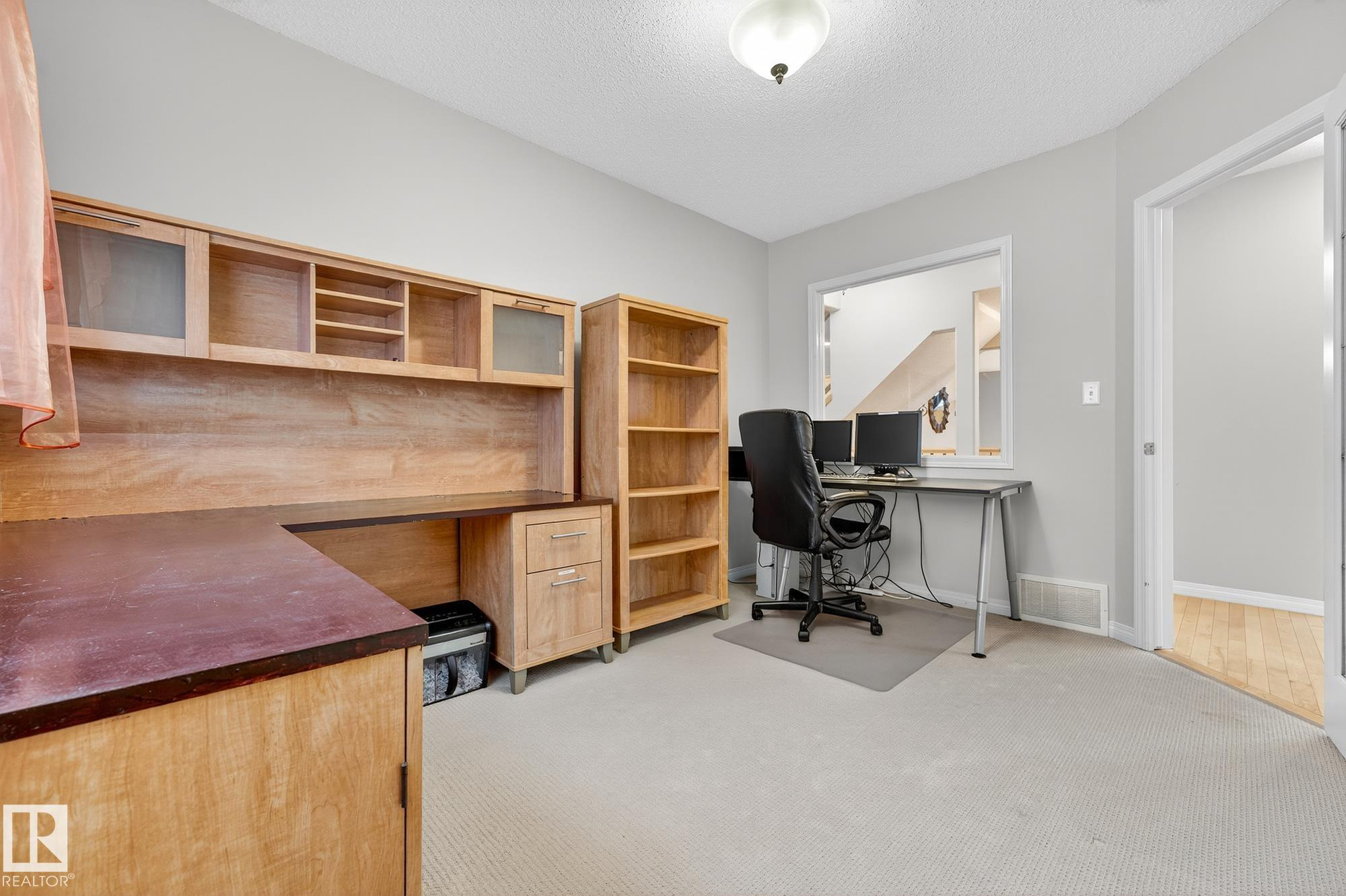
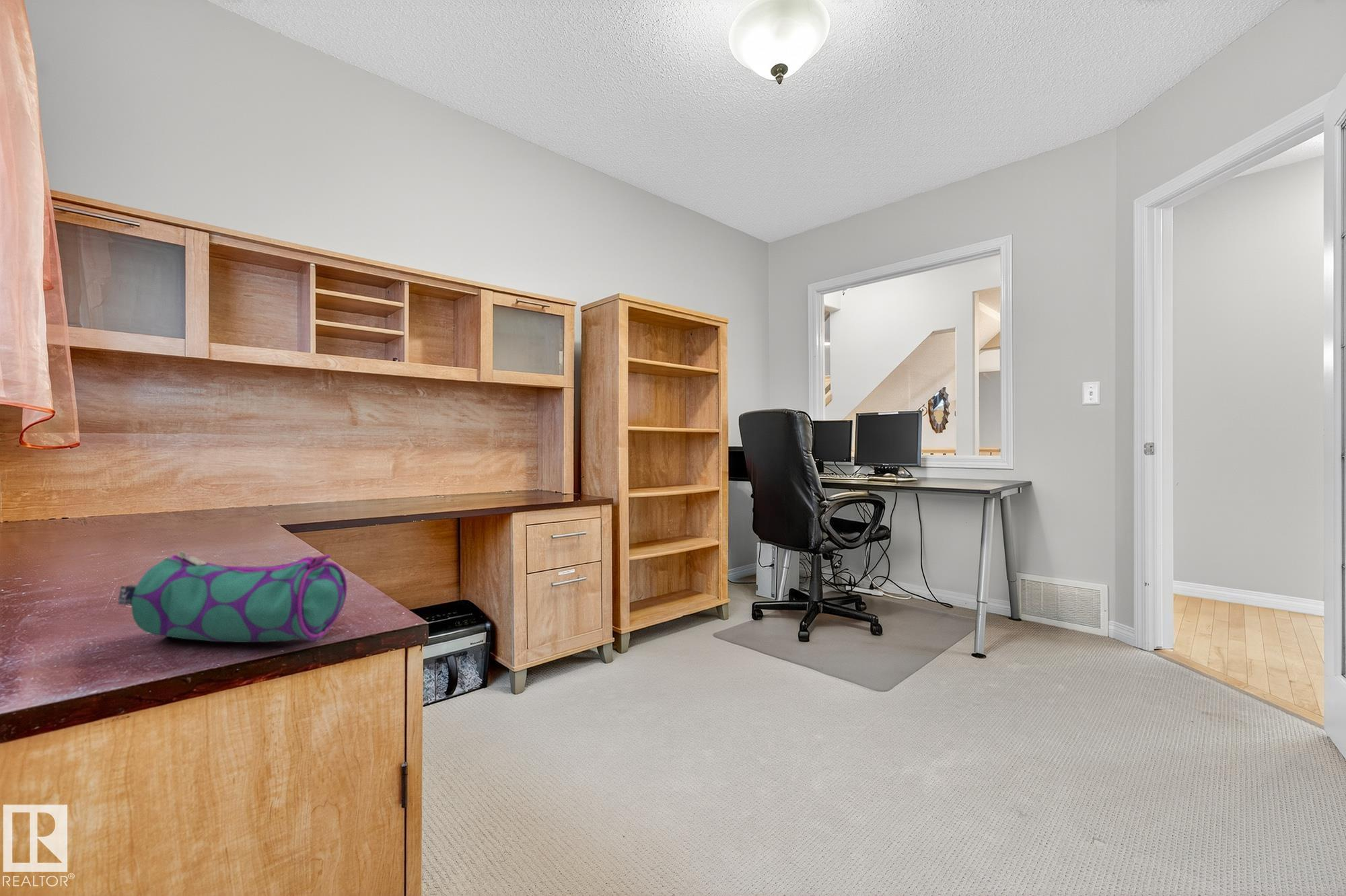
+ pencil case [117,550,348,643]
